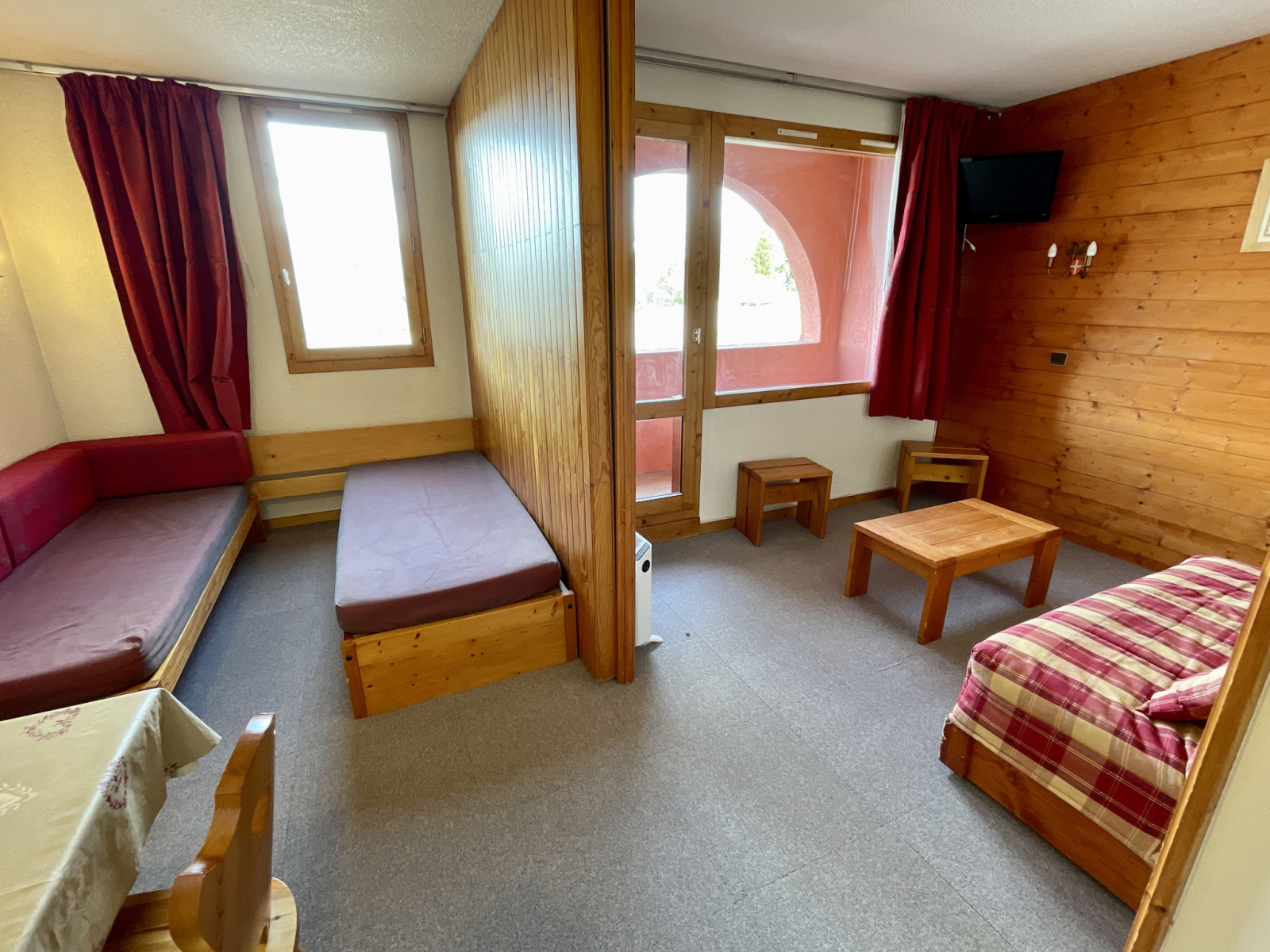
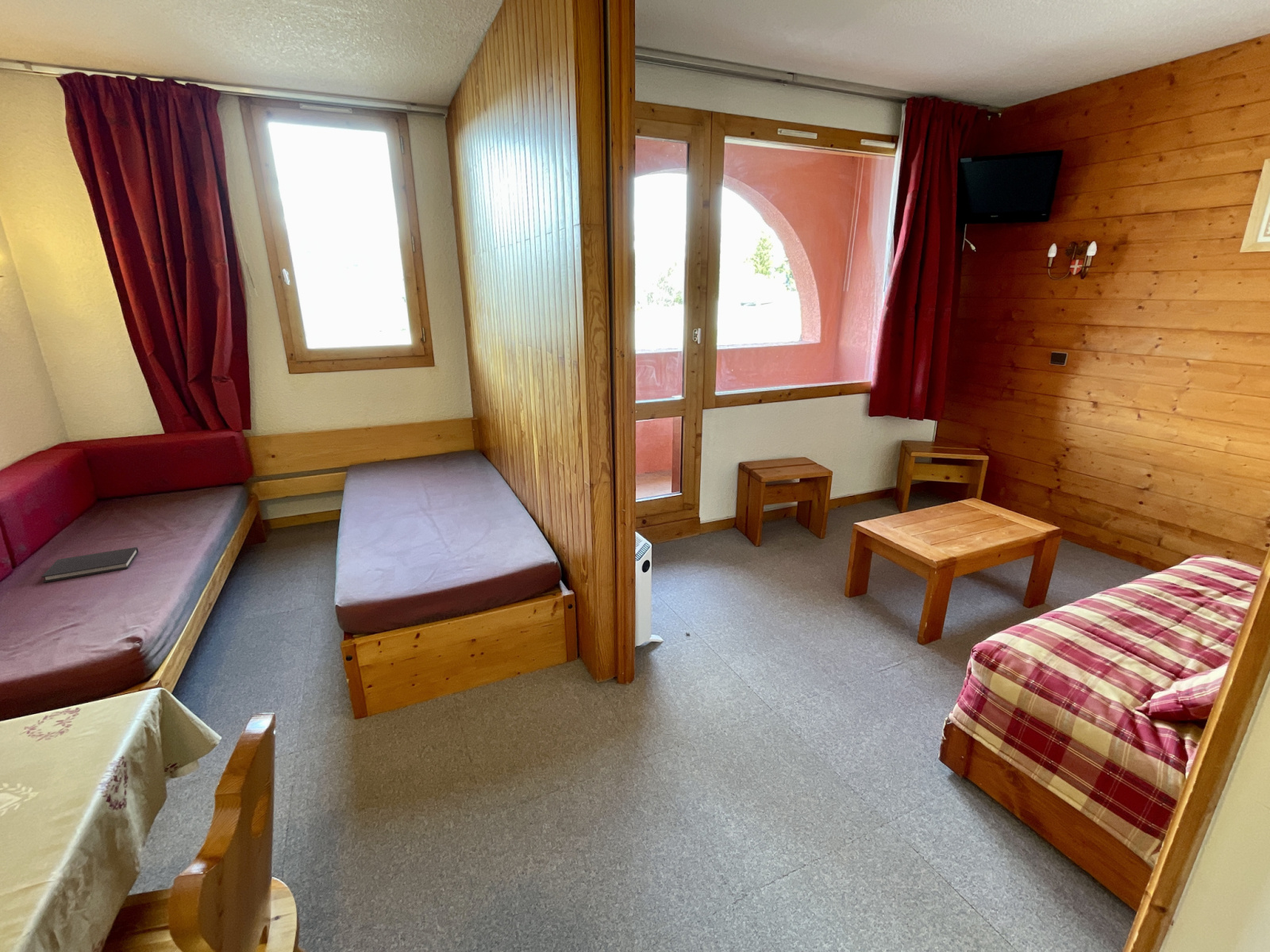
+ diary [41,546,139,583]
